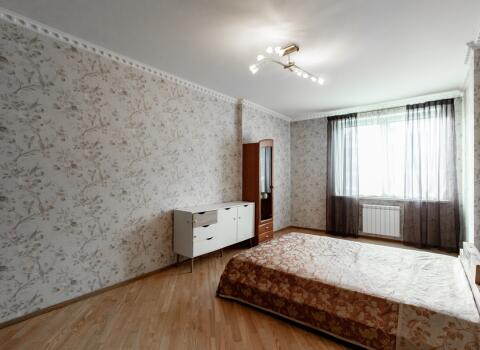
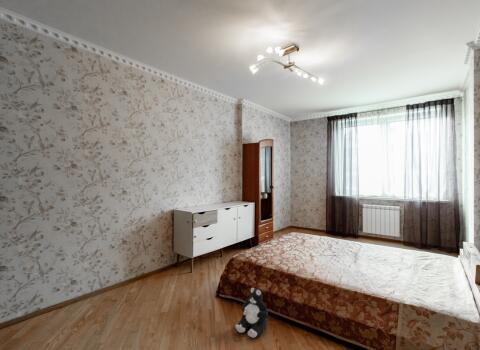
+ plush toy [235,286,269,339]
